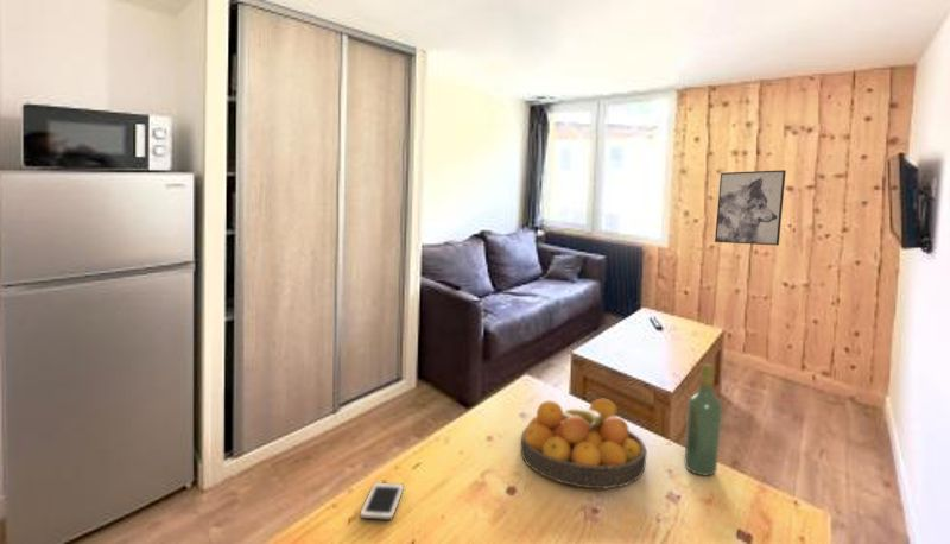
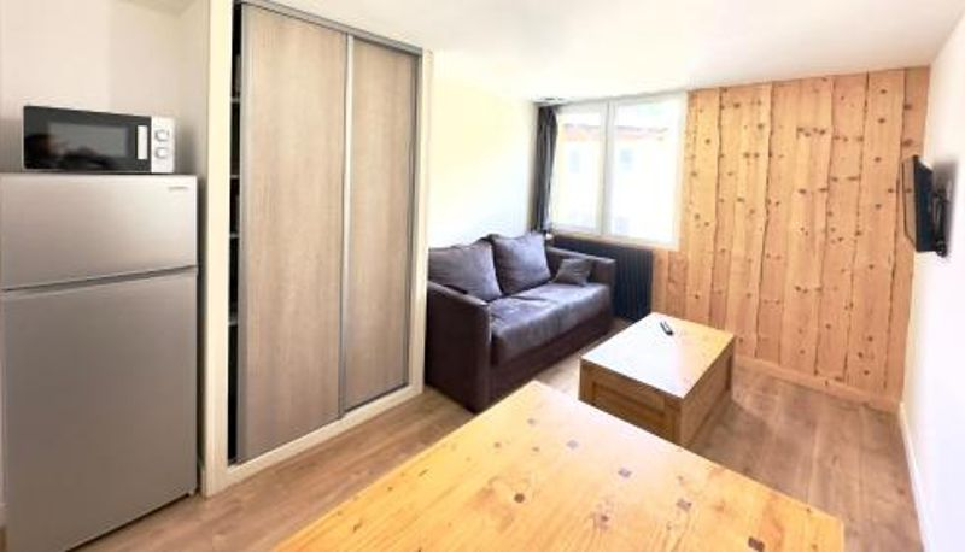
- cell phone [359,481,405,521]
- wall art [714,169,787,247]
- fruit bowl [519,397,648,489]
- wine bottle [684,362,723,477]
